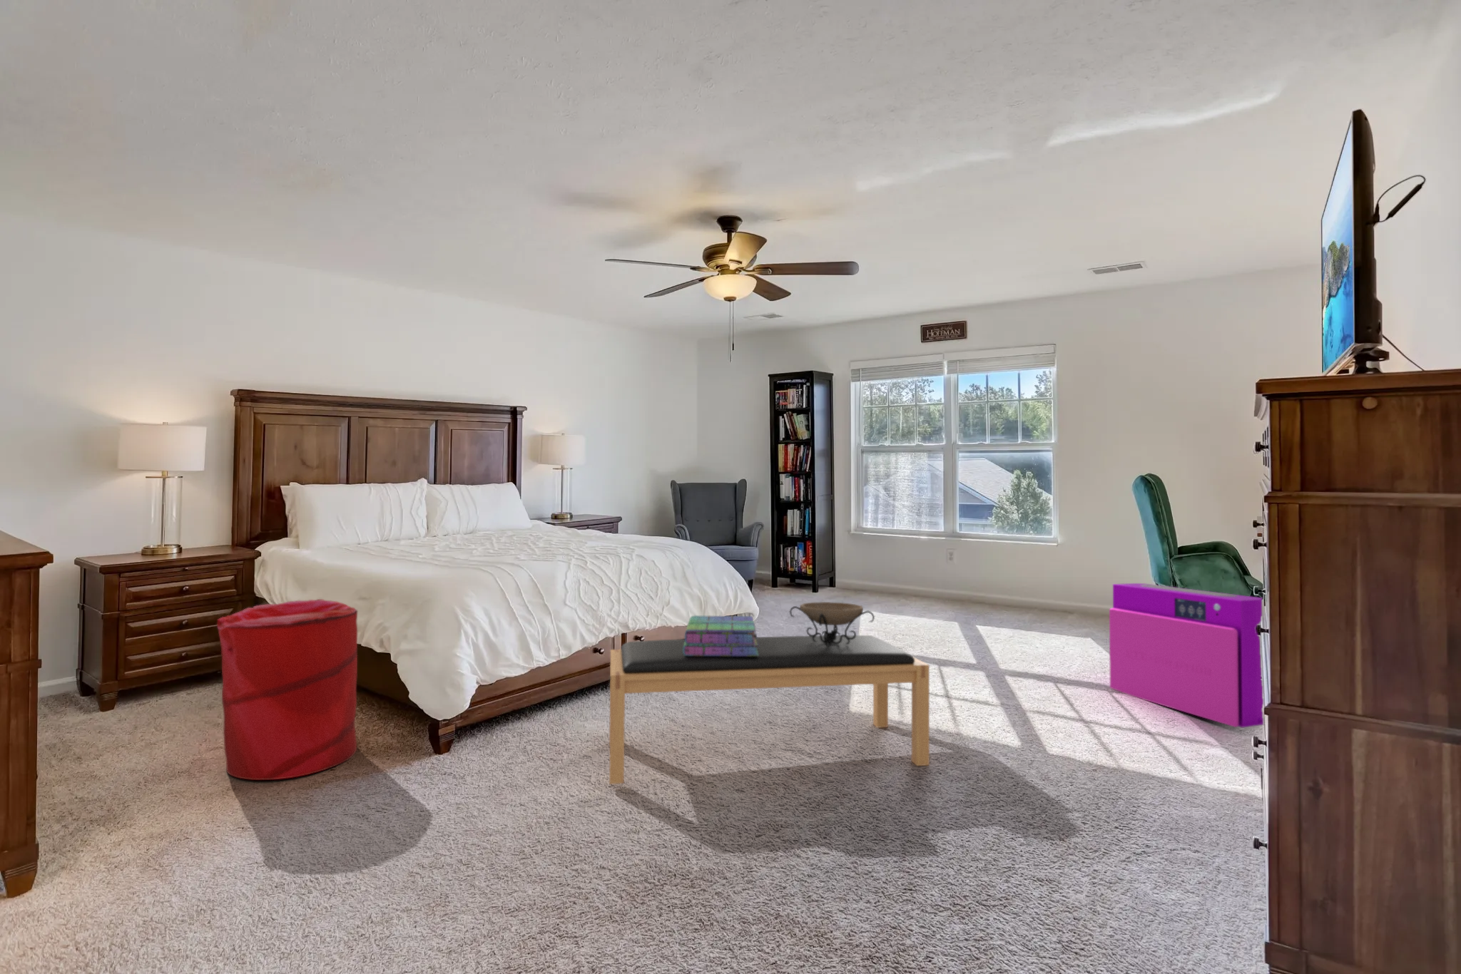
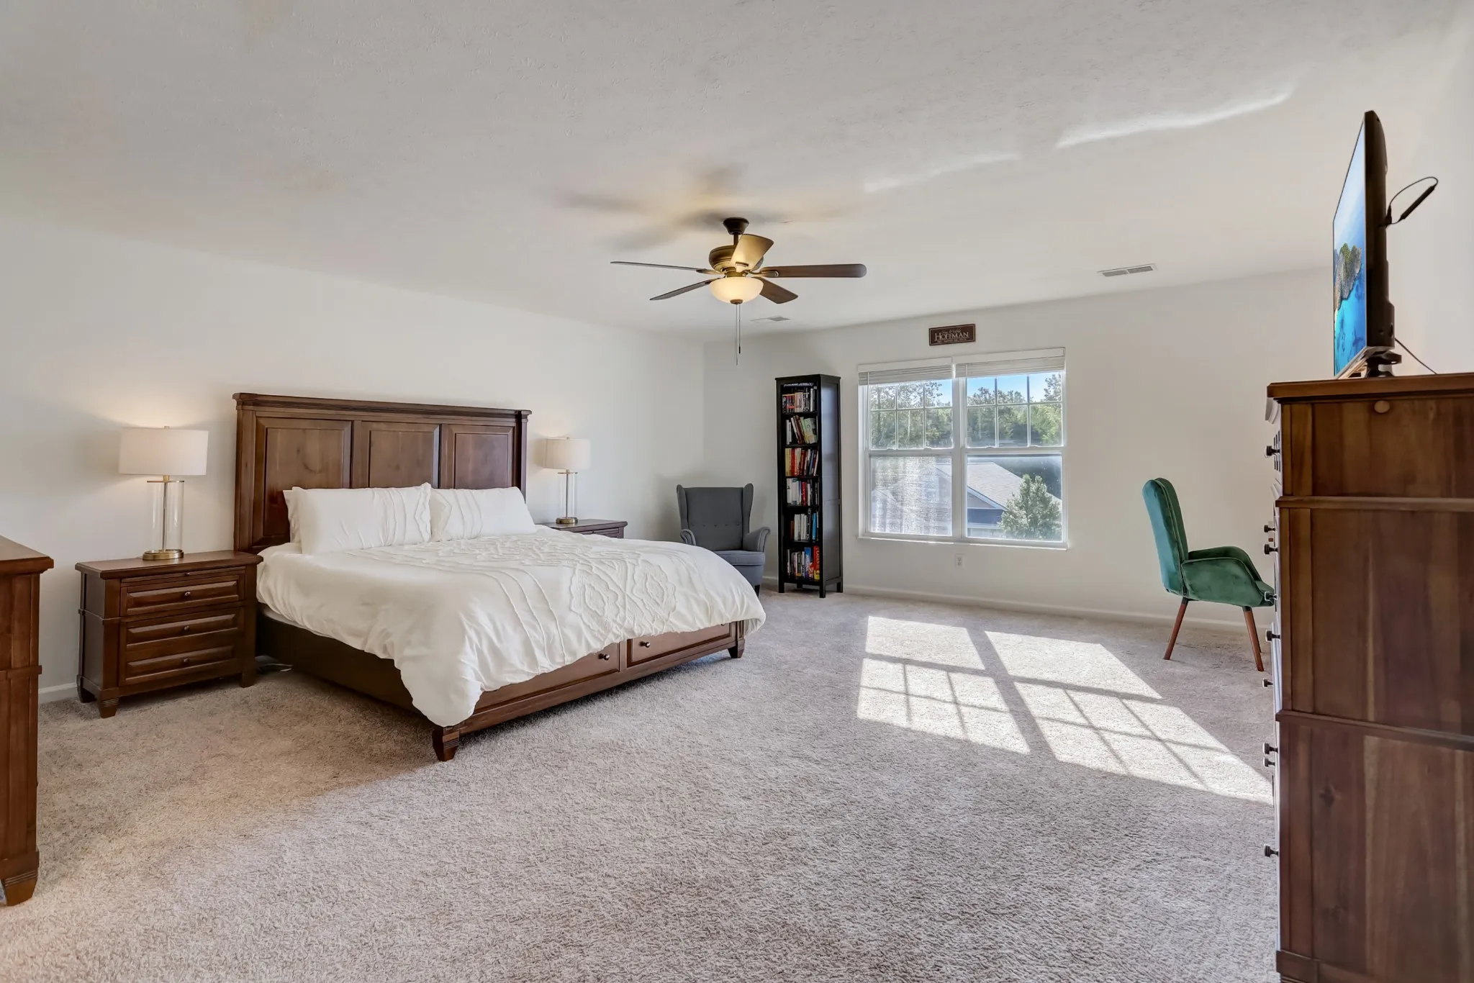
- air purifier [1109,583,1264,728]
- decorative bowl [789,601,875,646]
- bench [609,635,931,785]
- stack of books [683,614,759,655]
- laundry hamper [216,598,358,781]
